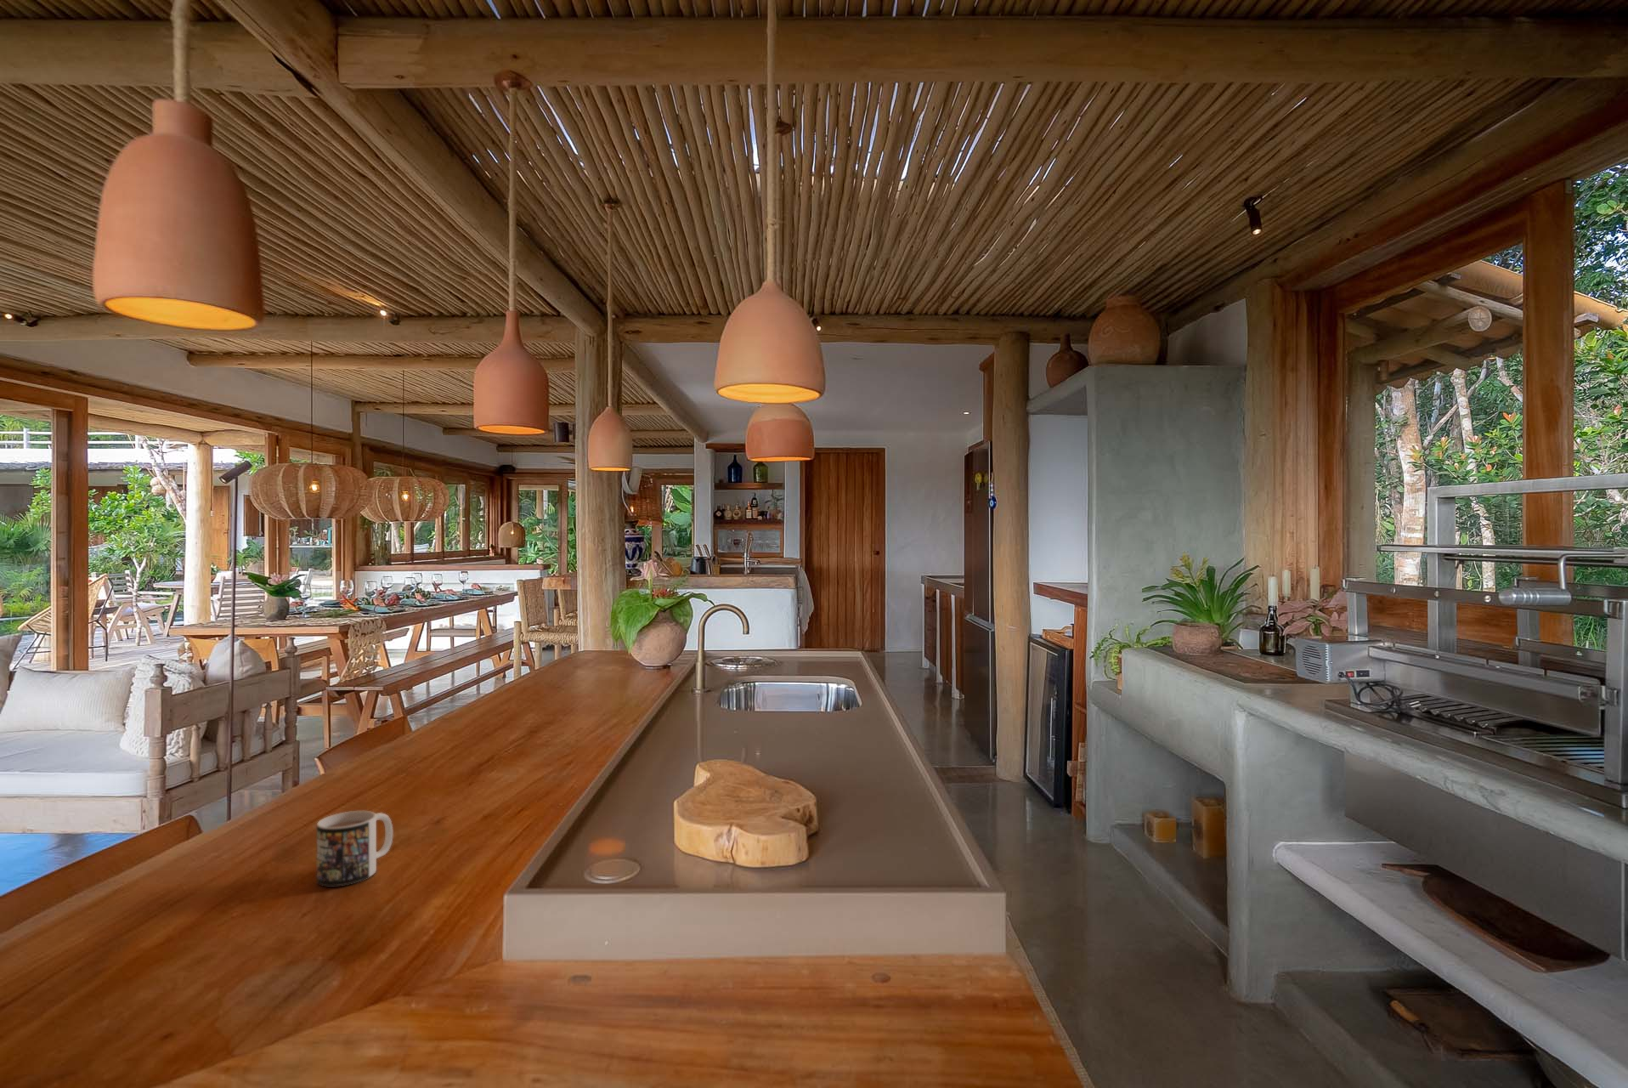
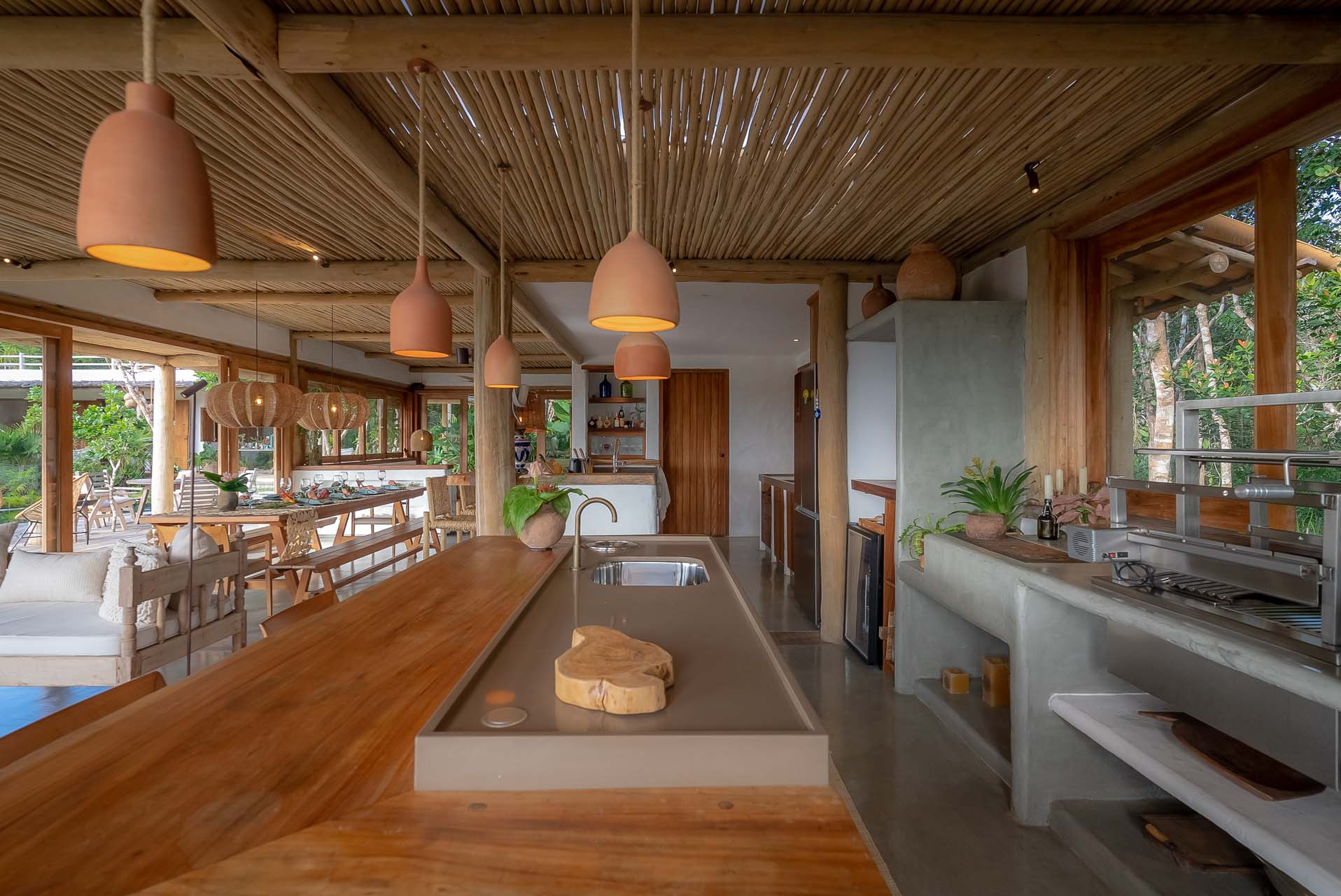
- mug [316,810,393,886]
